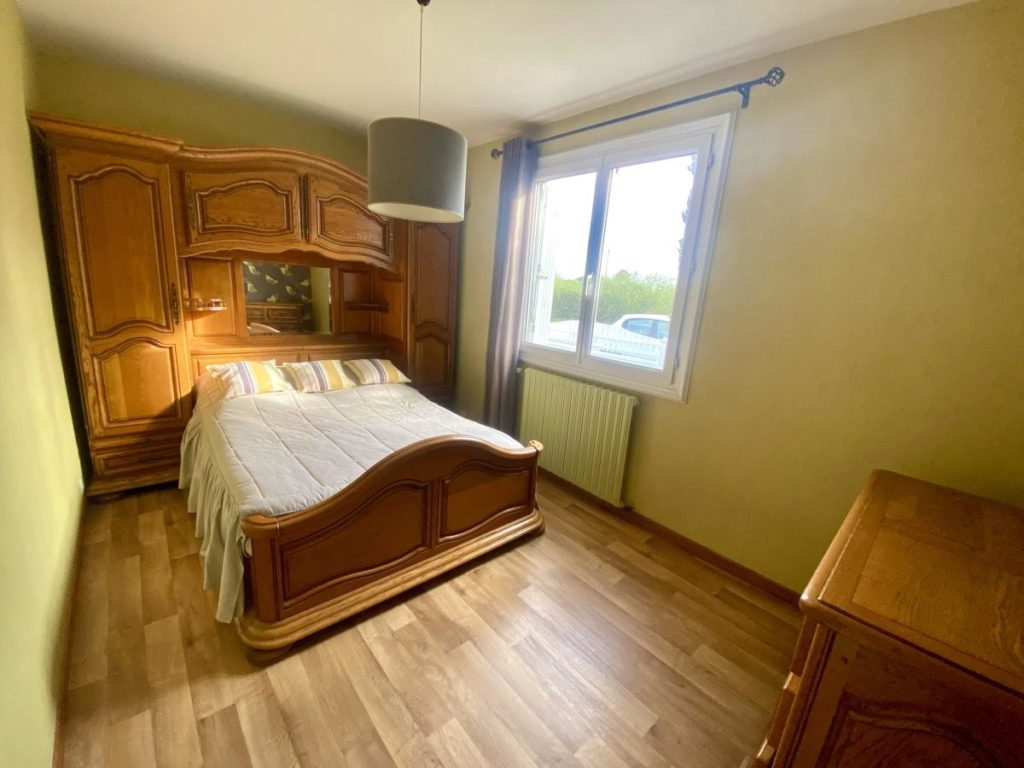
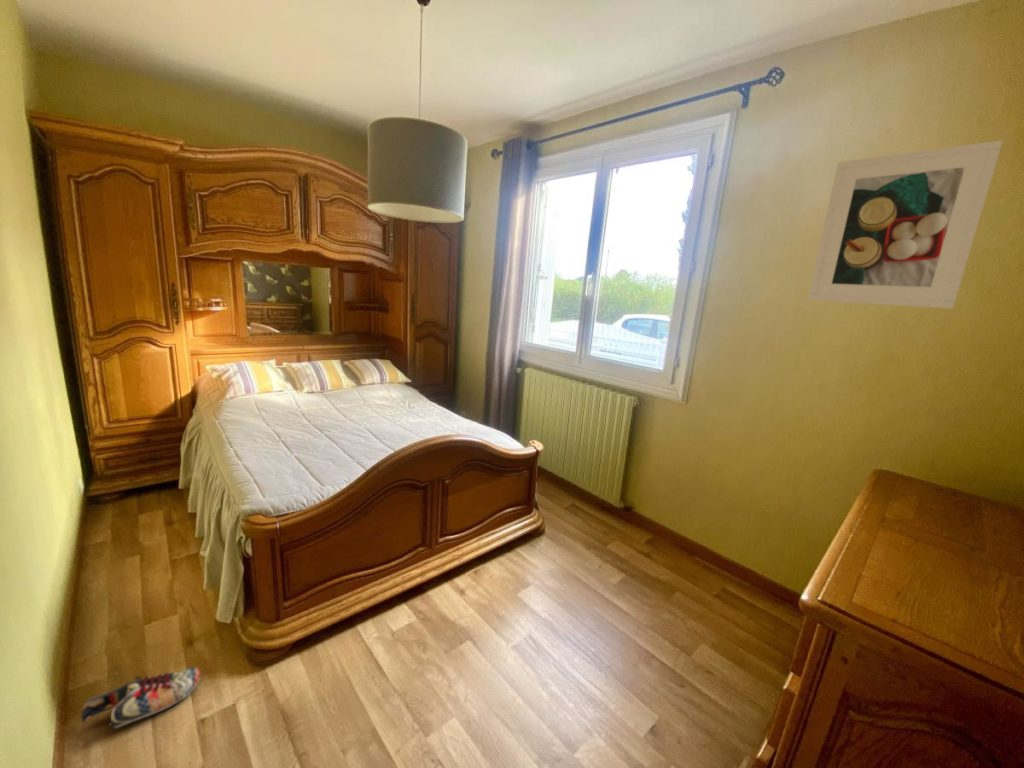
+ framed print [807,139,1003,310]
+ shoe [80,666,201,729]
